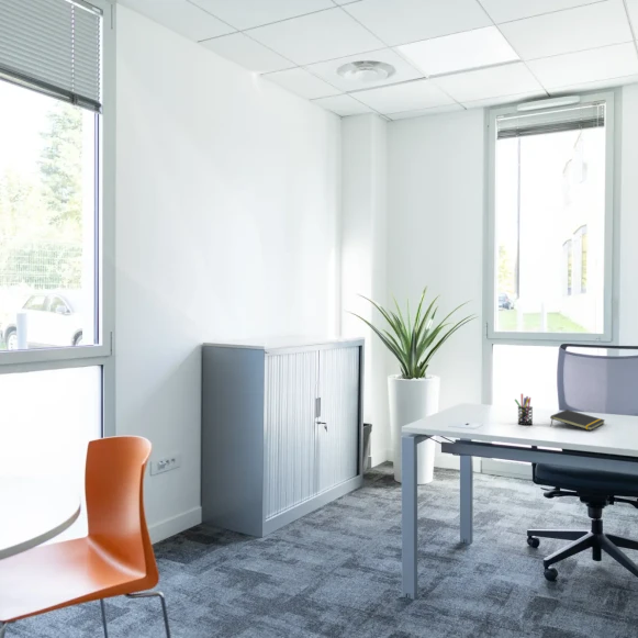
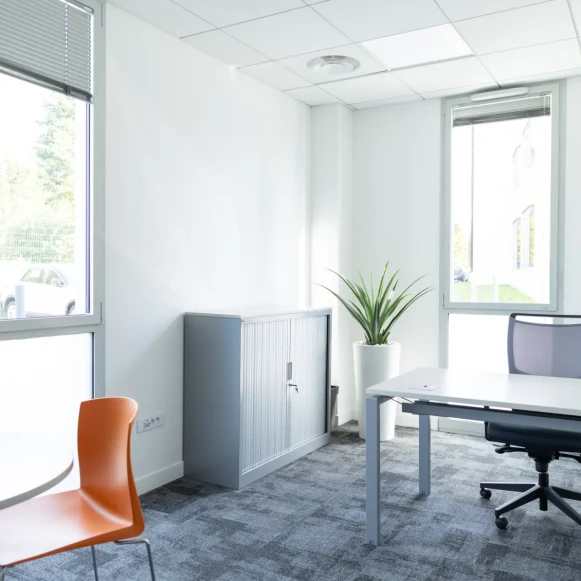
- pen holder [514,393,534,426]
- notepad [549,408,606,432]
